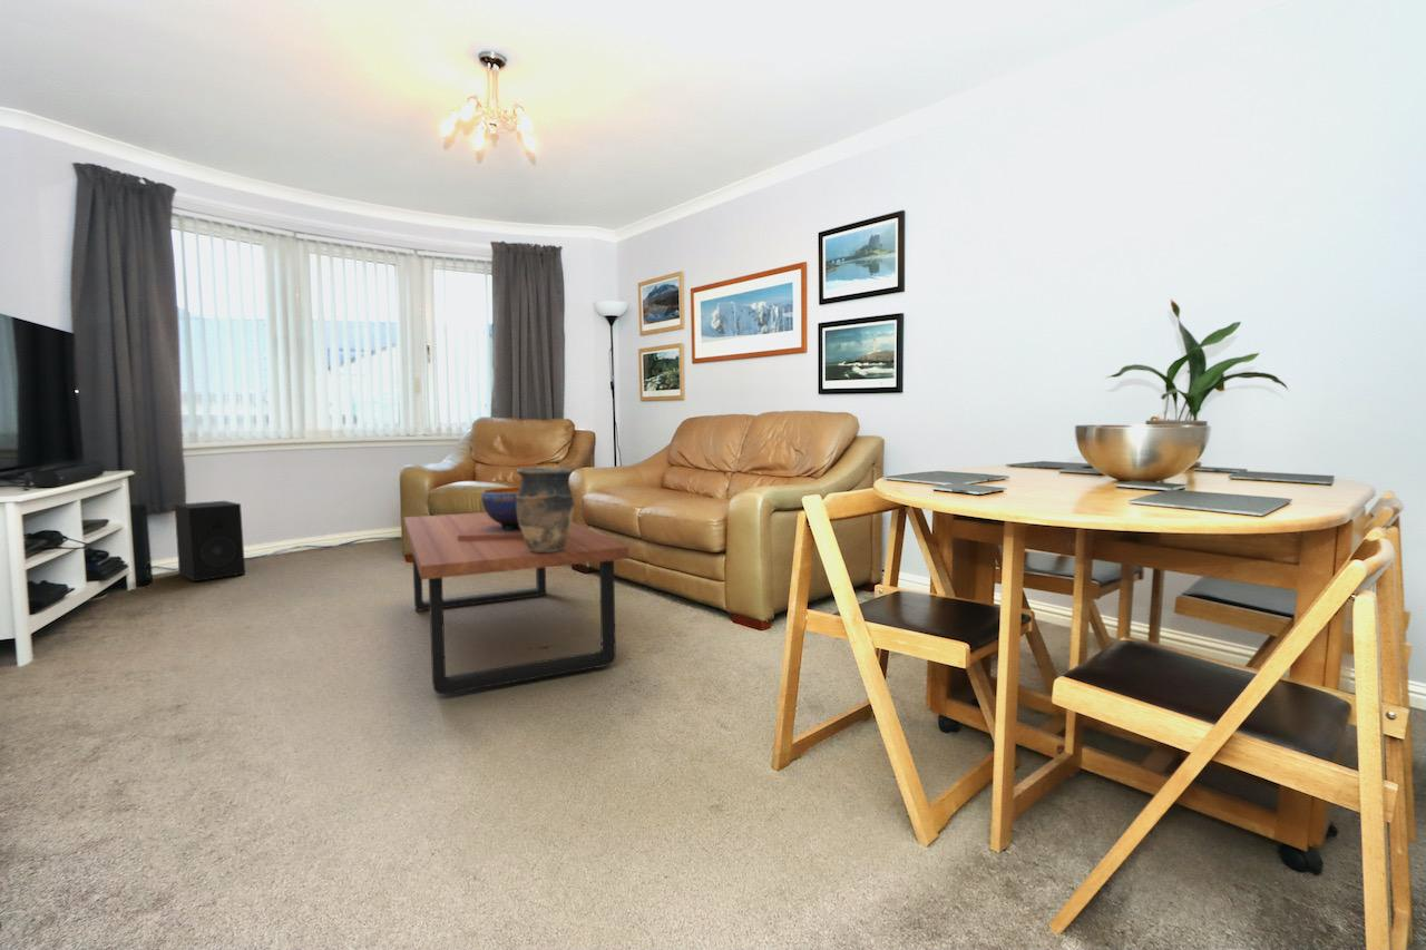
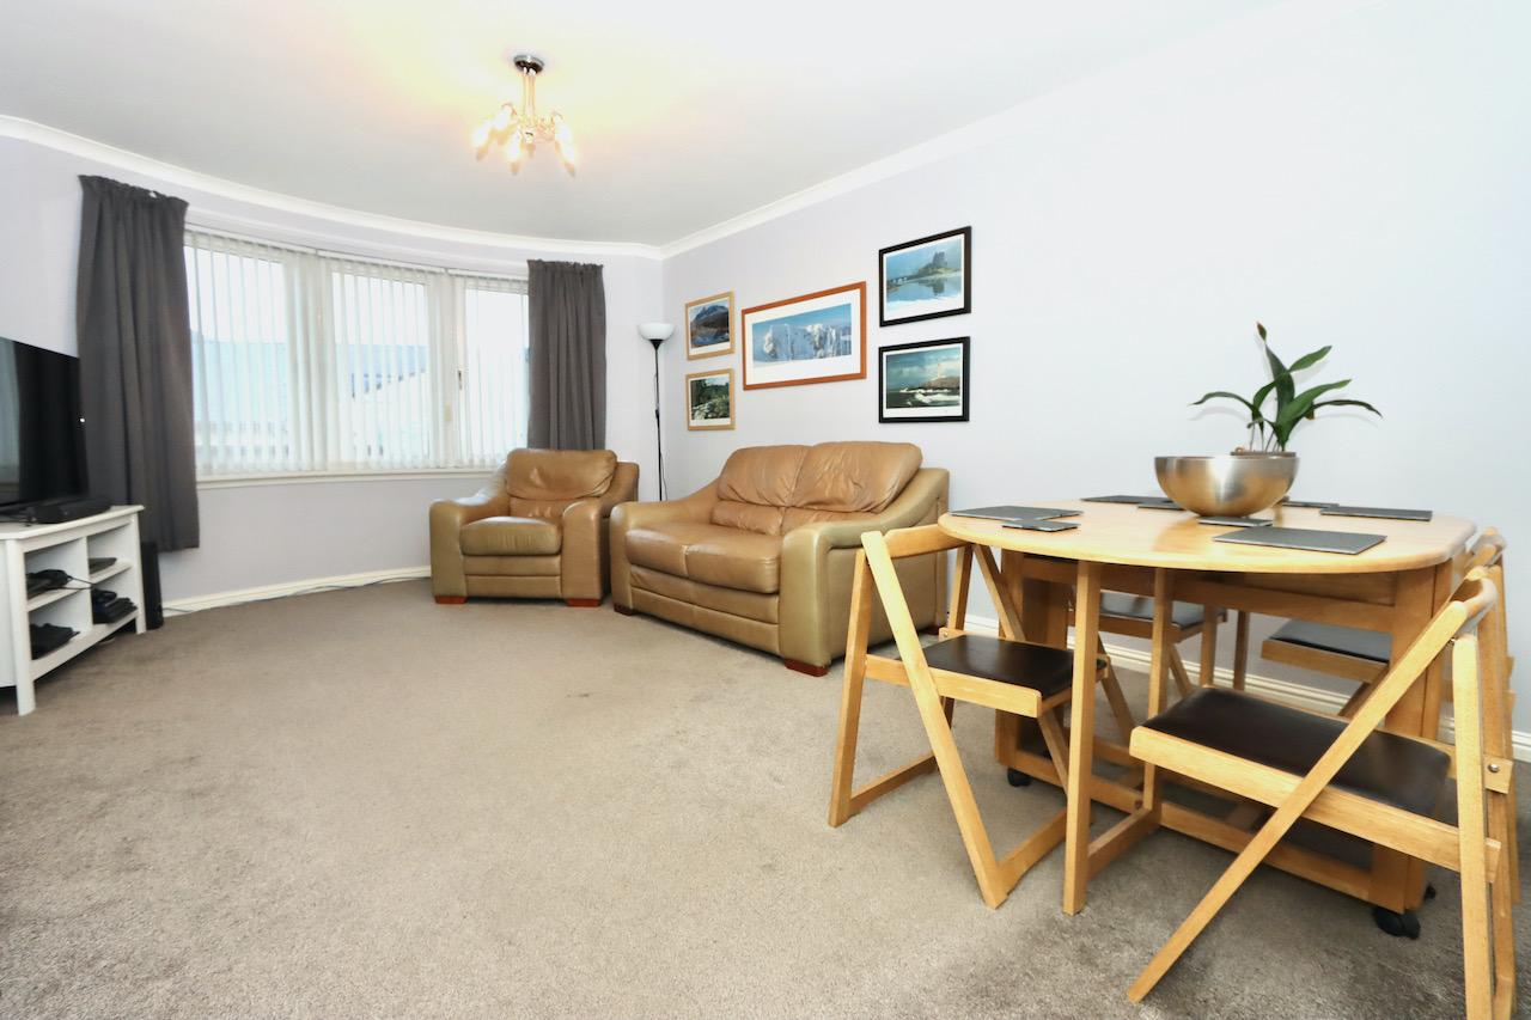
- vase [515,467,575,552]
- speaker [174,500,246,582]
- decorative bowl [458,486,524,540]
- coffee table [403,511,629,695]
